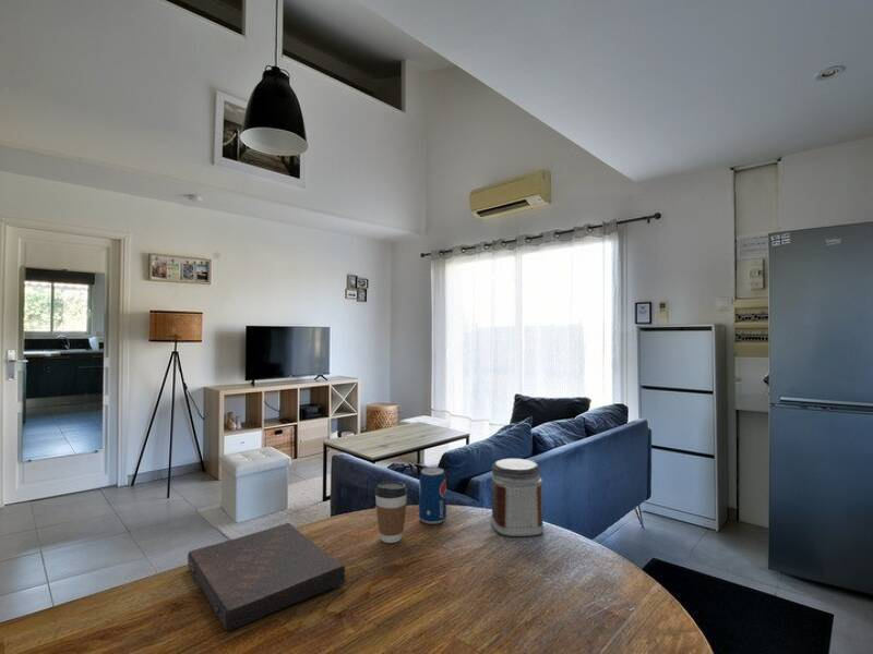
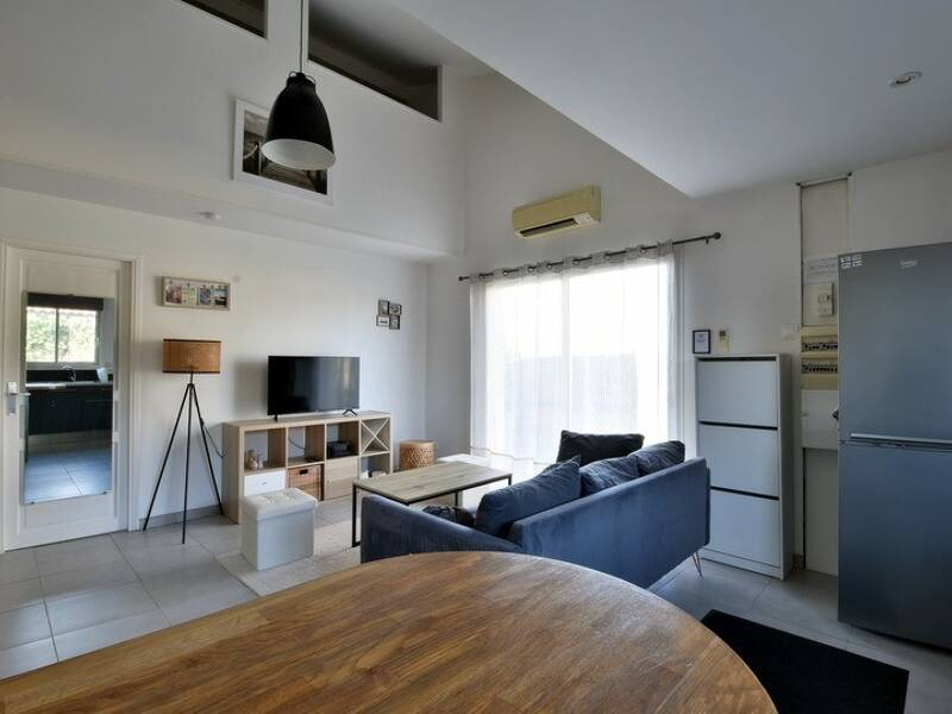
- book [187,522,347,632]
- coffee cup [374,481,409,544]
- jar [490,458,545,537]
- beverage can [418,467,447,525]
